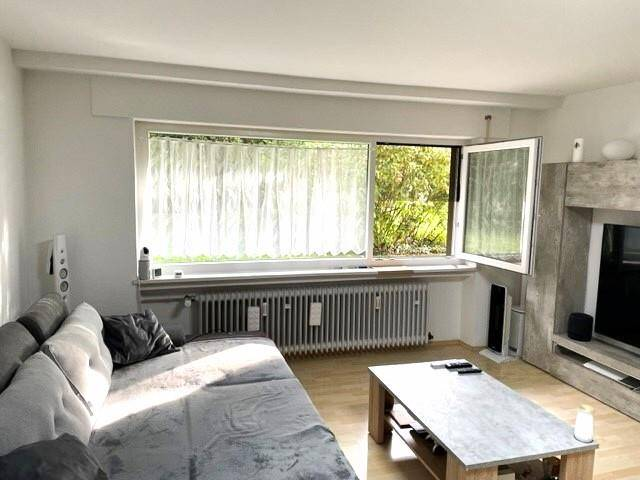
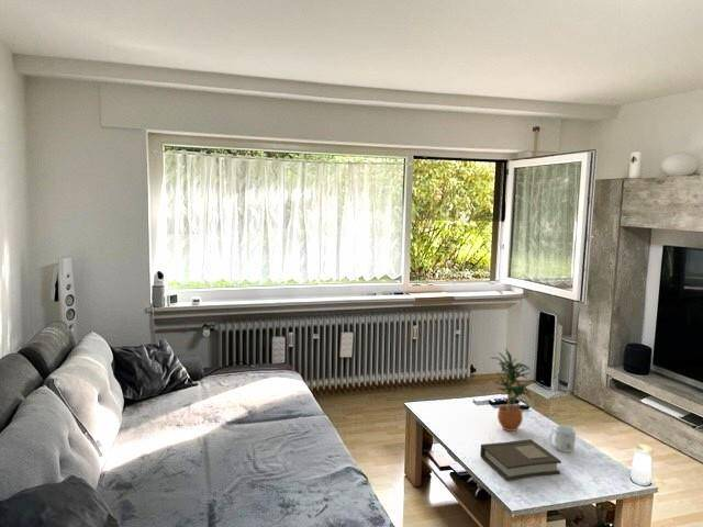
+ potted plant [490,347,534,433]
+ mug [548,424,577,453]
+ book [479,438,562,482]
